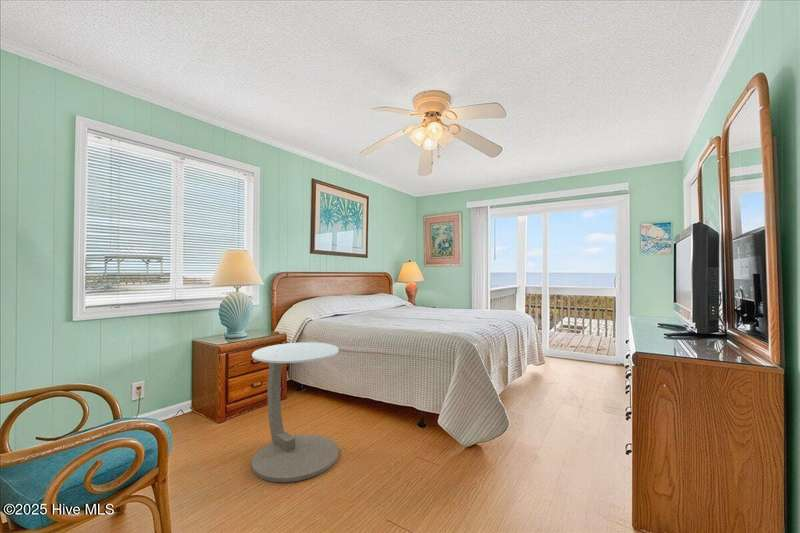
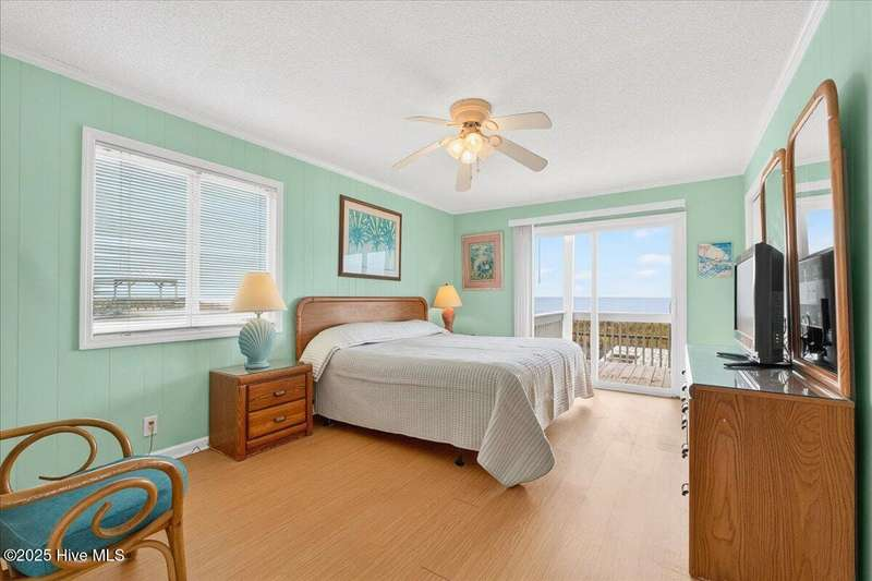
- side table [251,341,339,483]
